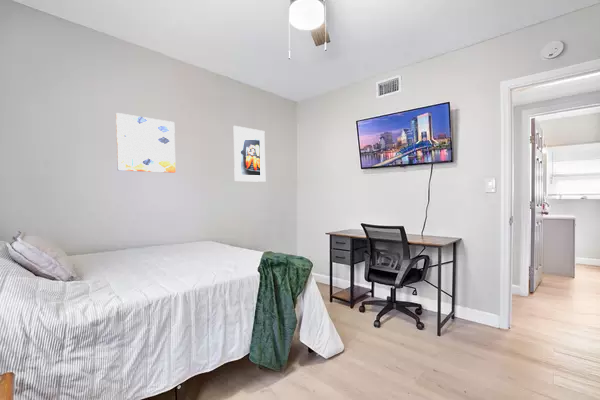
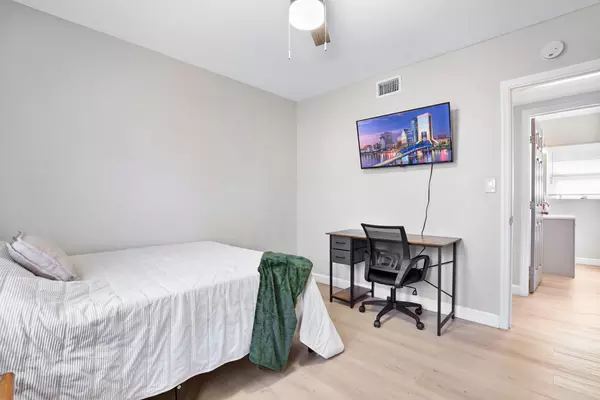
- wall art [115,112,177,174]
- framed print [233,125,266,183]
